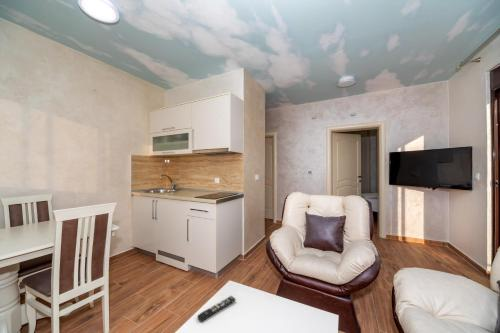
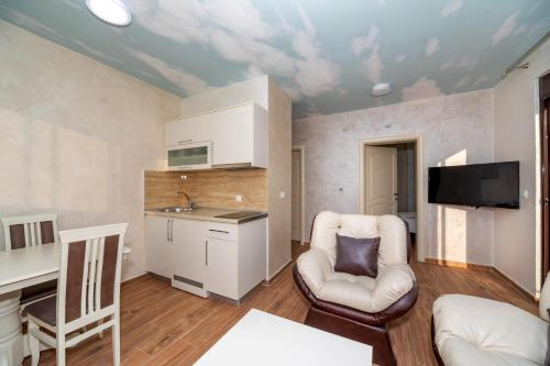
- remote control [196,295,237,323]
